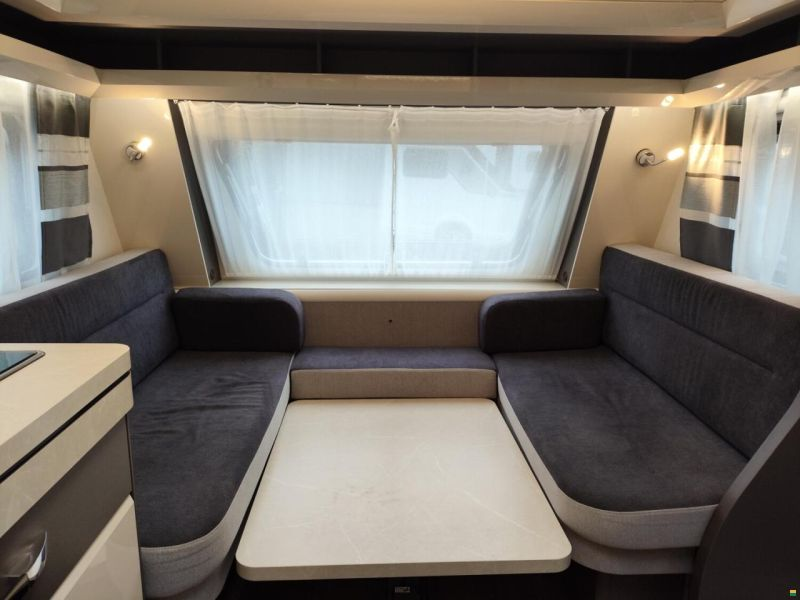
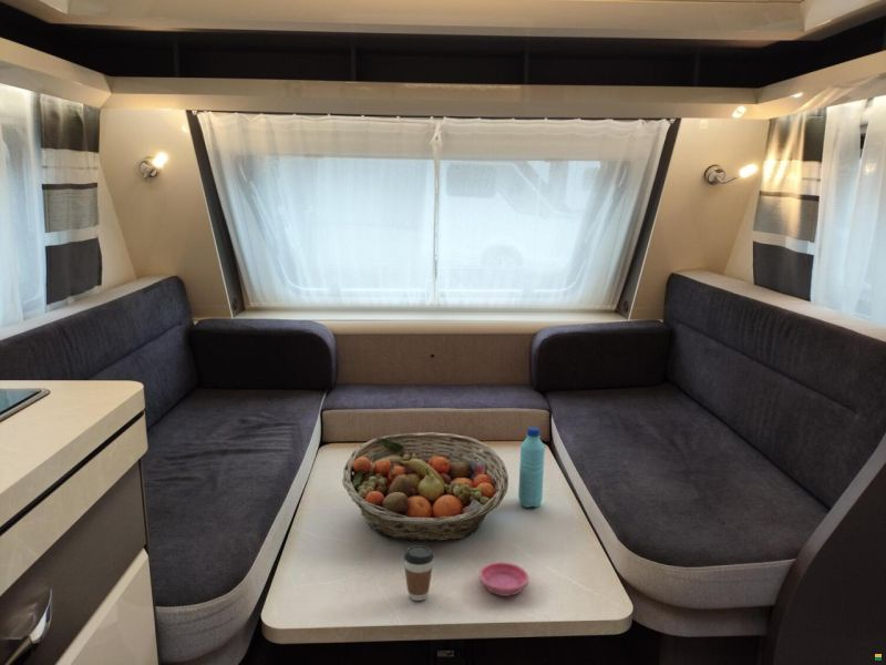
+ fruit basket [341,431,509,542]
+ coffee cup [403,544,435,602]
+ saucer [478,561,529,597]
+ water bottle [517,426,546,509]
